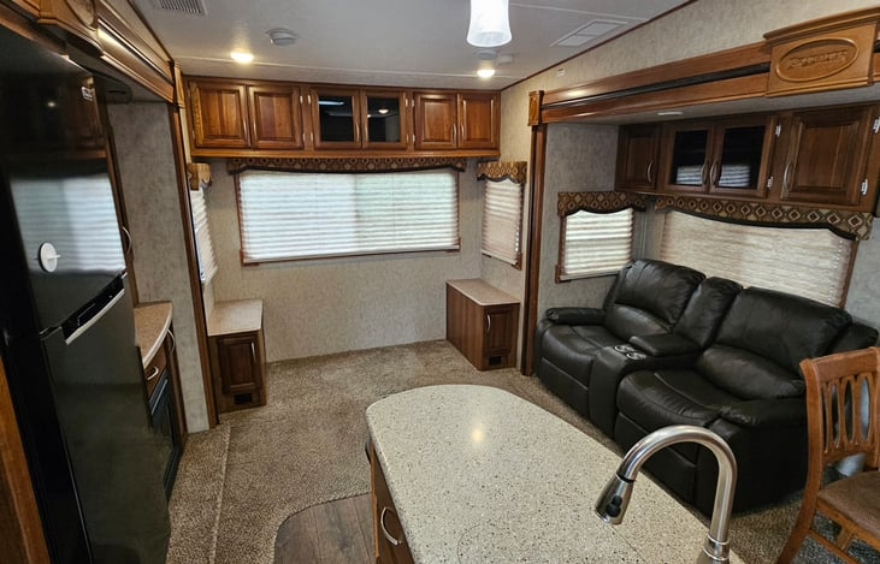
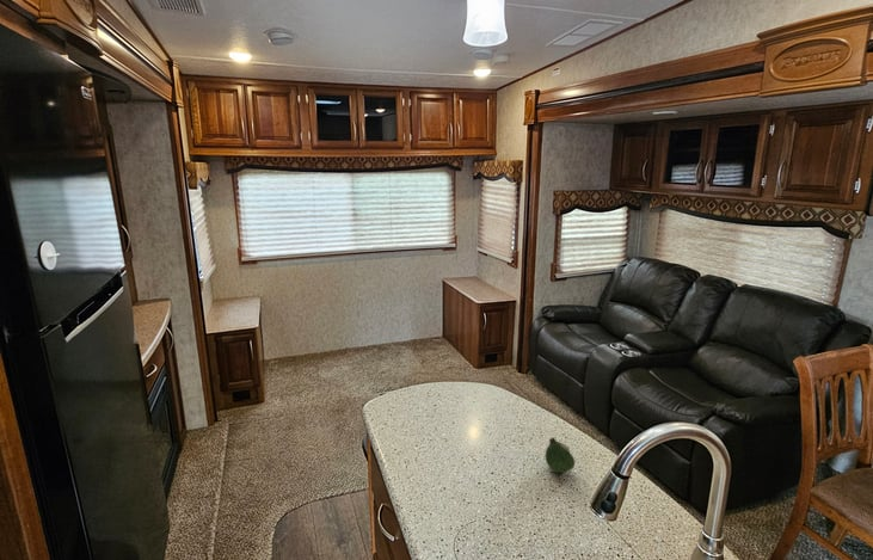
+ fruit [545,436,576,474]
